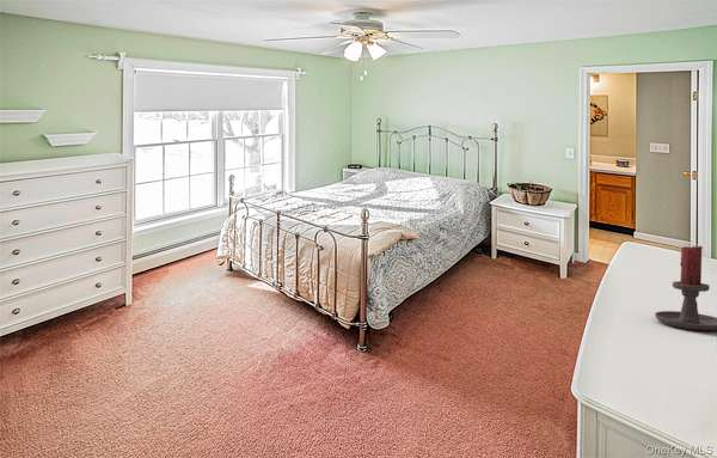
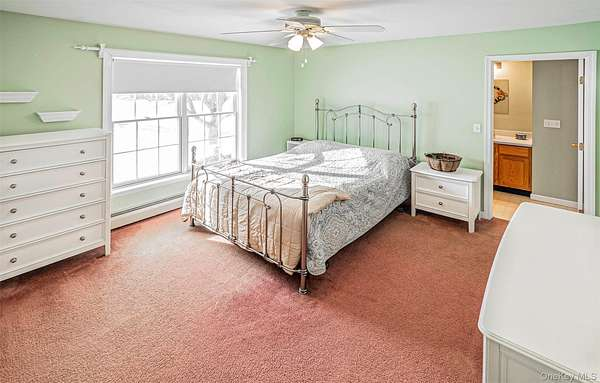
- candle holder [654,244,717,331]
